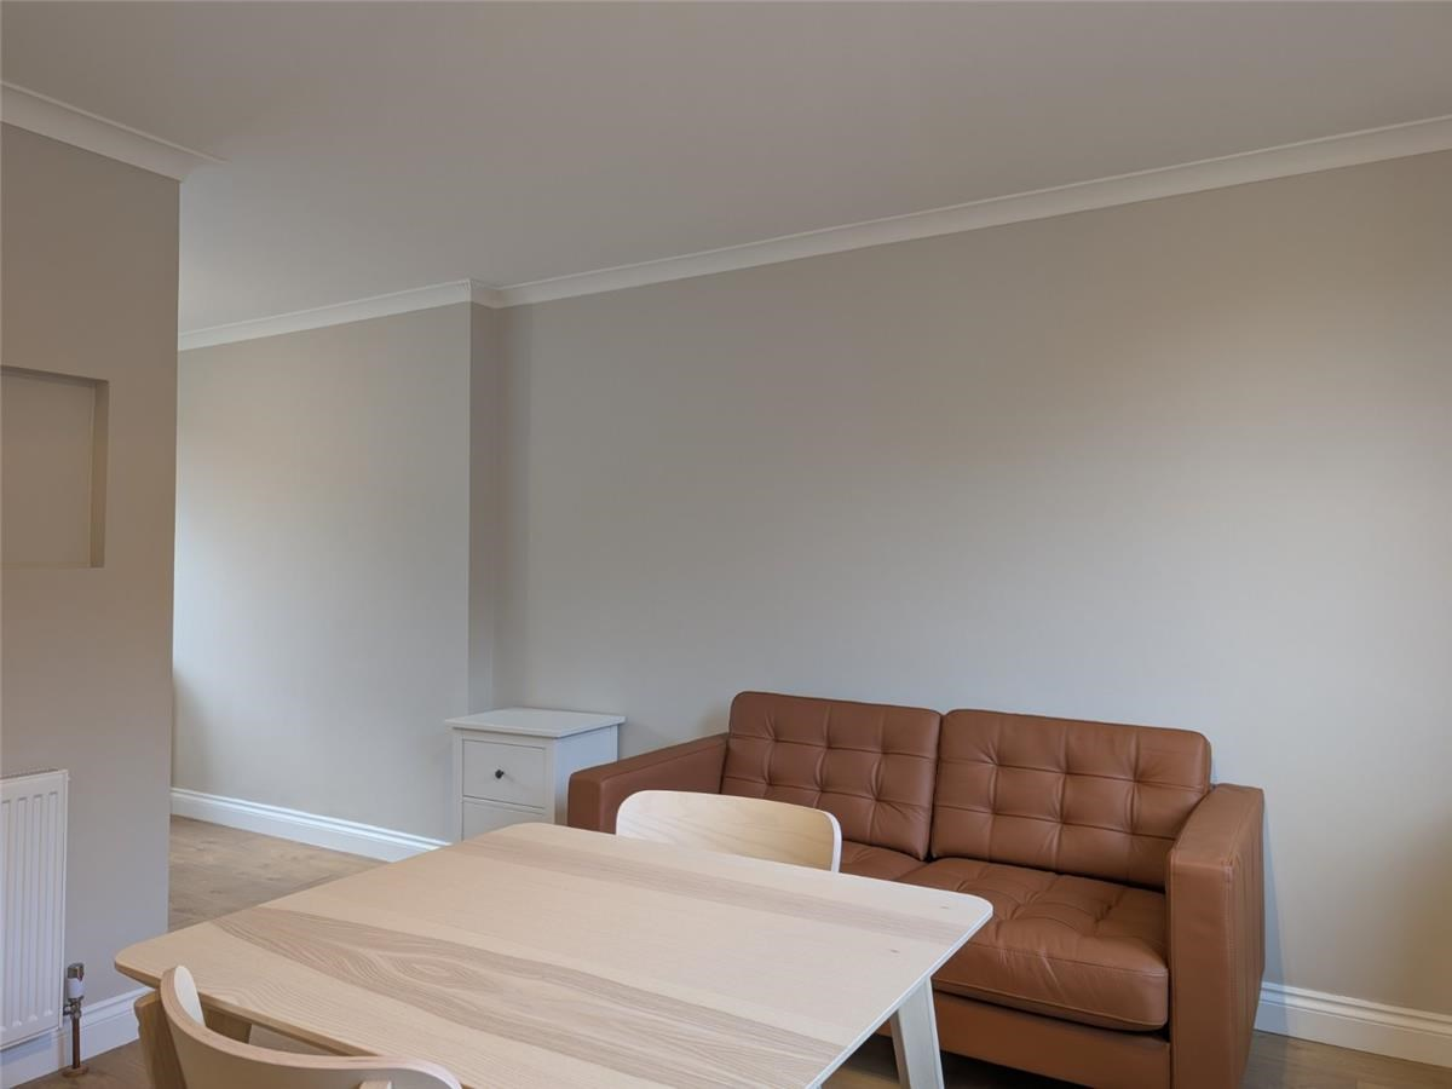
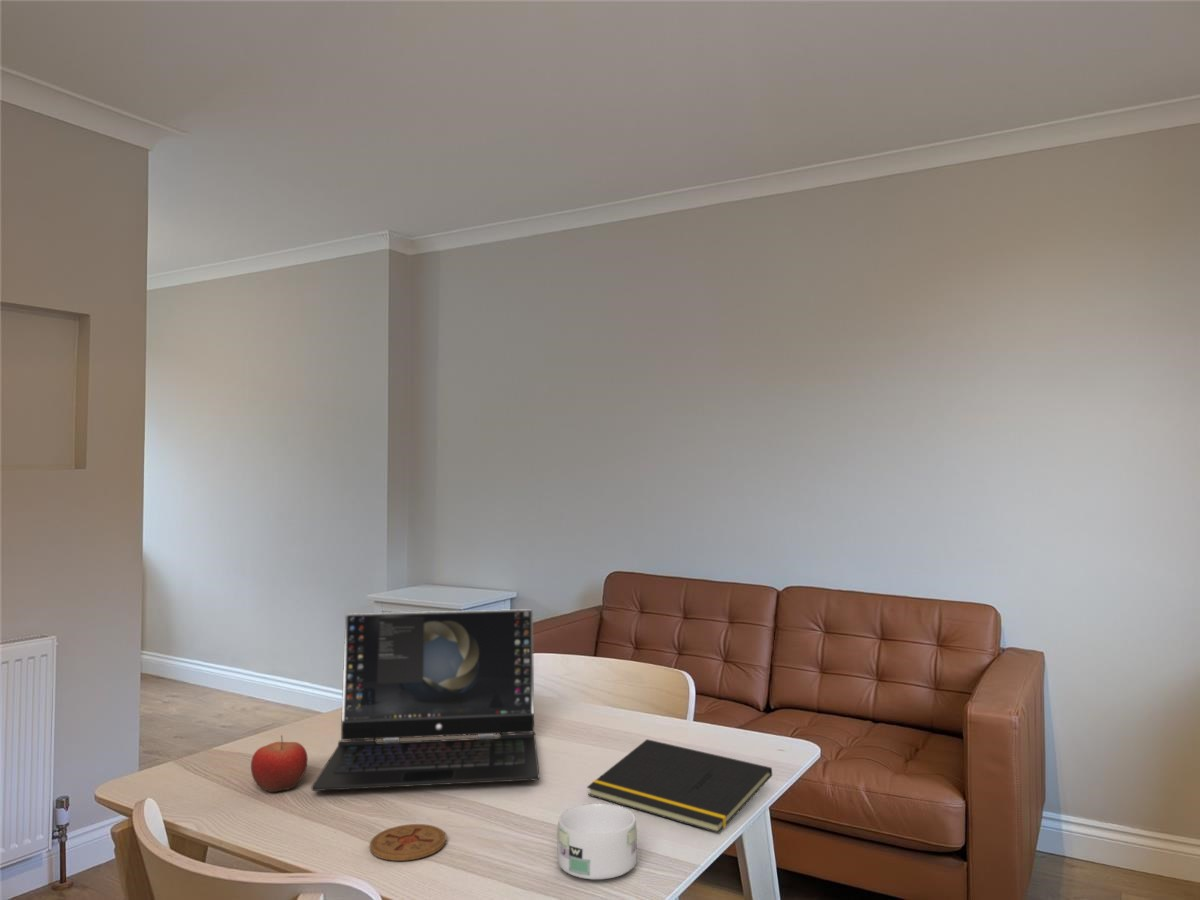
+ mug [556,803,638,880]
+ coaster [369,823,447,862]
+ notepad [586,738,773,834]
+ laptop [311,608,540,792]
+ fruit [250,734,309,793]
